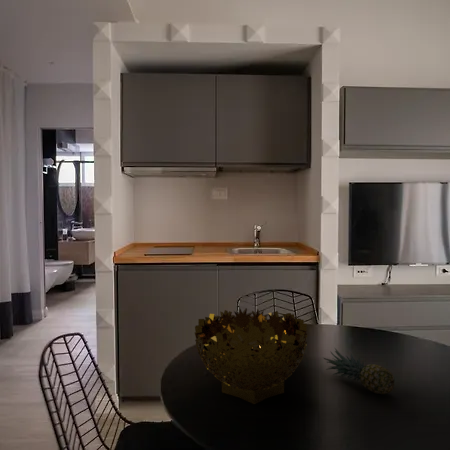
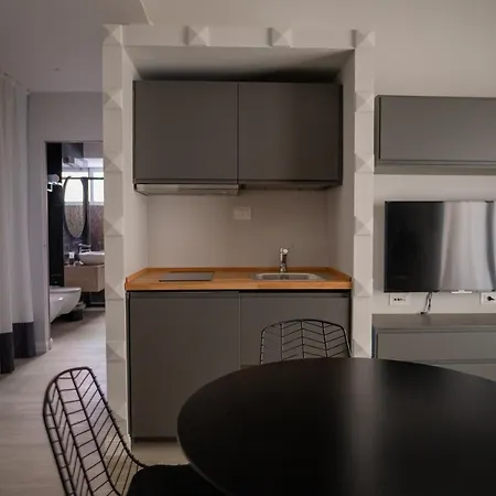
- decorative bowl [194,306,308,405]
- fruit [323,347,396,395]
